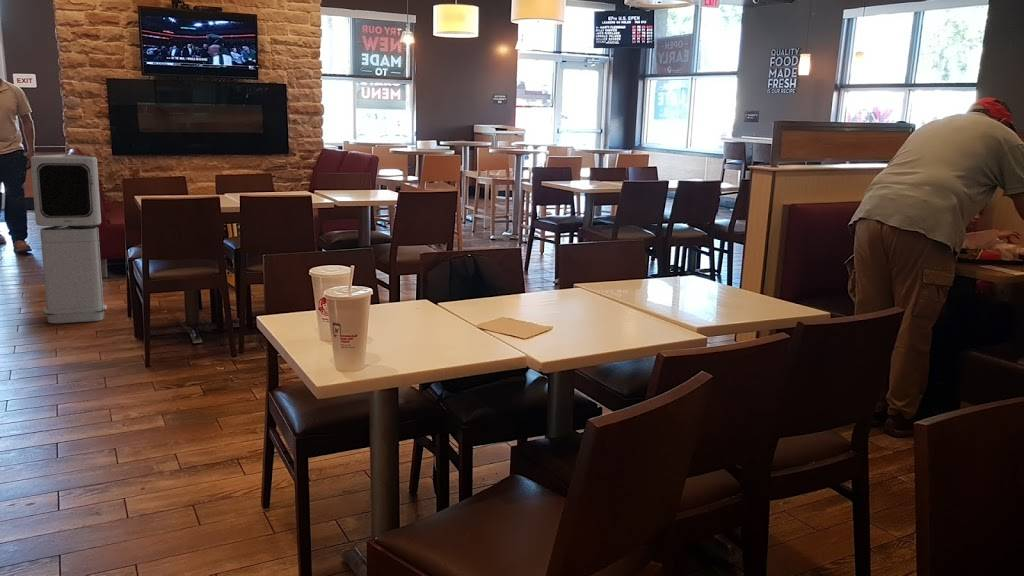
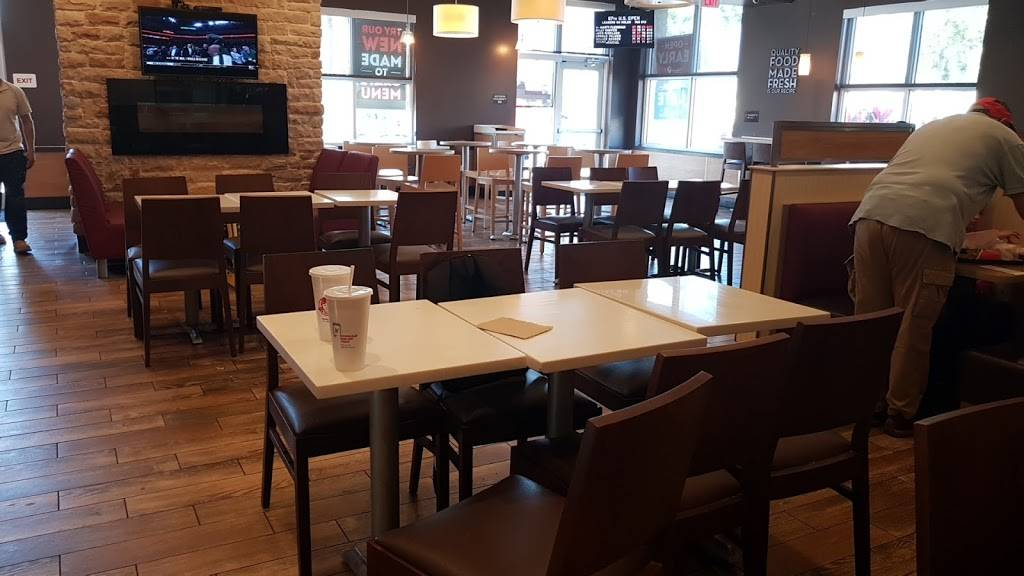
- air purifier [30,153,108,324]
